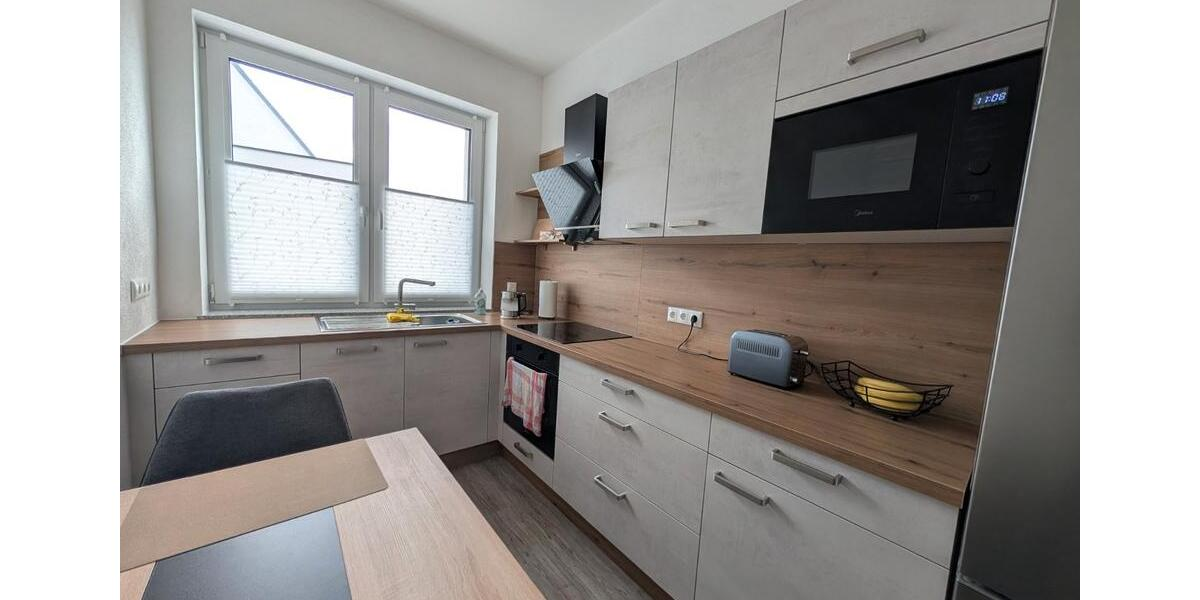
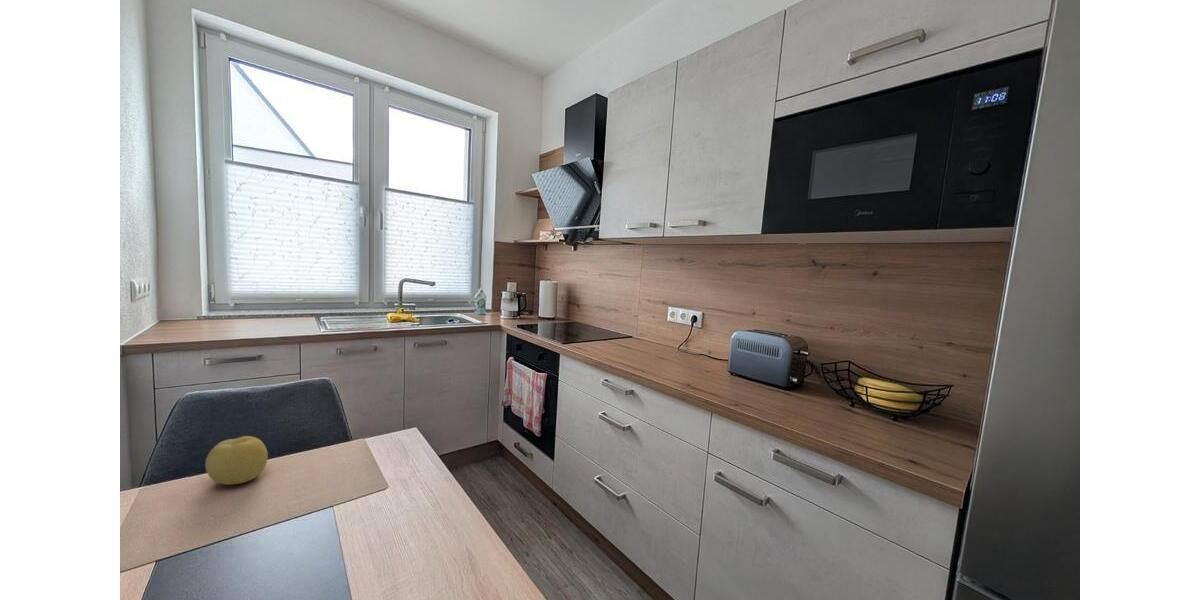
+ fruit [204,435,269,486]
